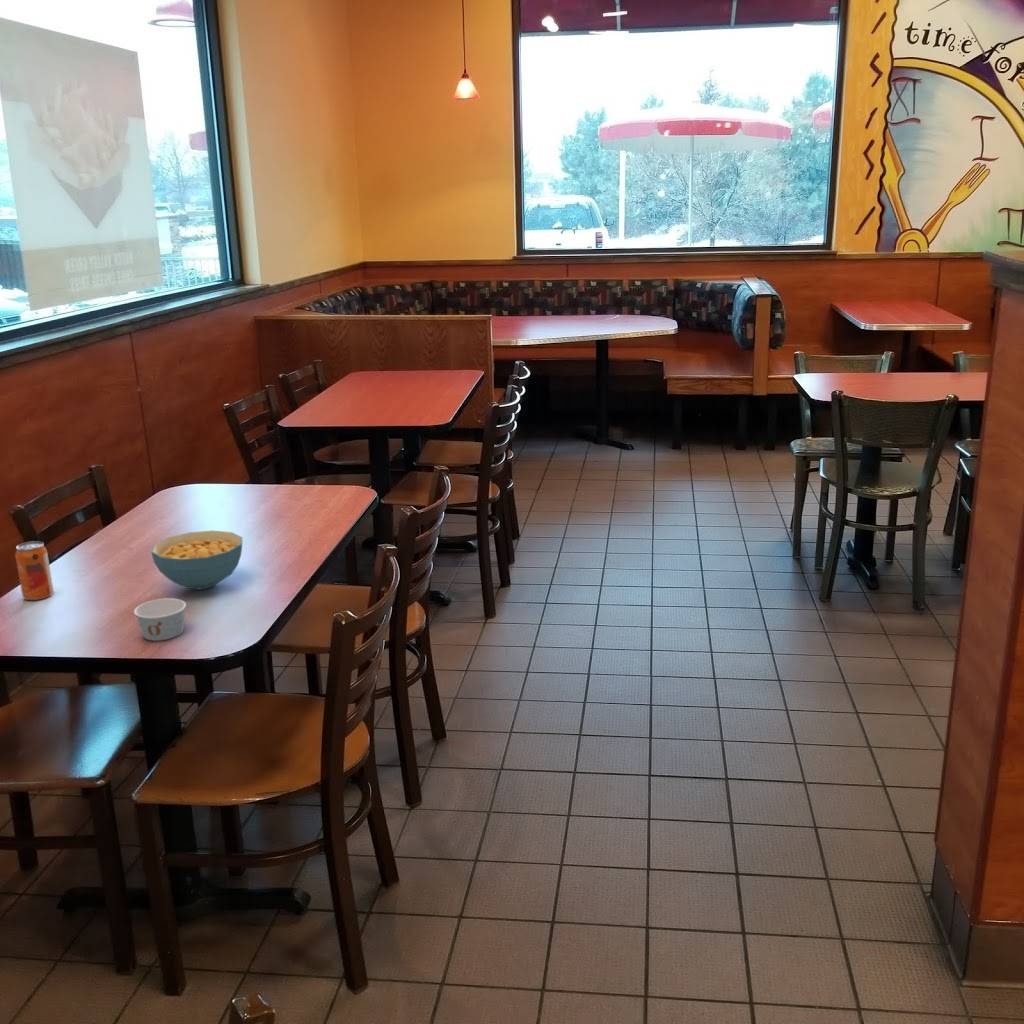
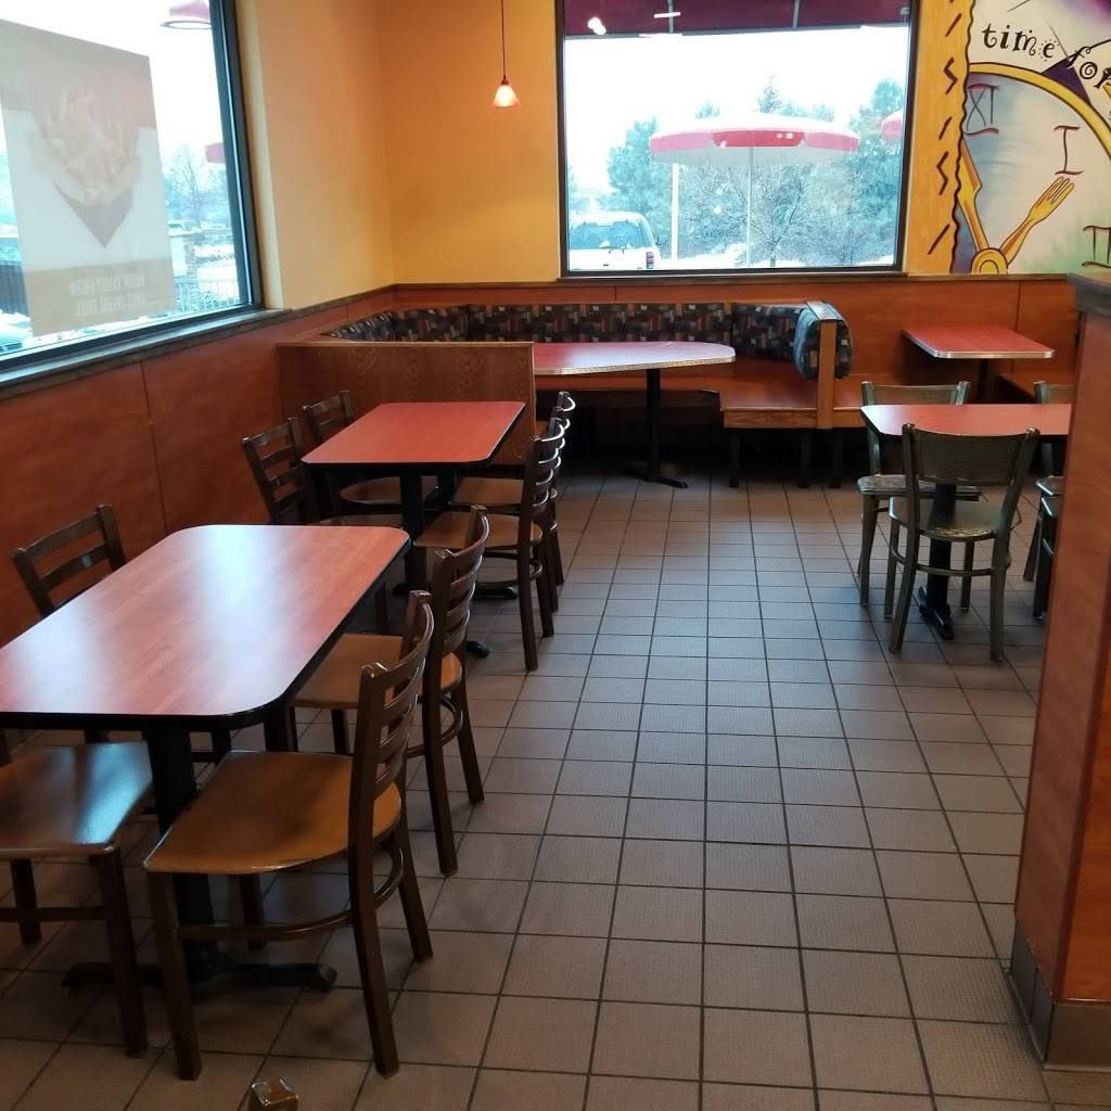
- paper cup [133,597,187,642]
- cereal bowl [150,530,243,591]
- beverage can [14,540,54,601]
